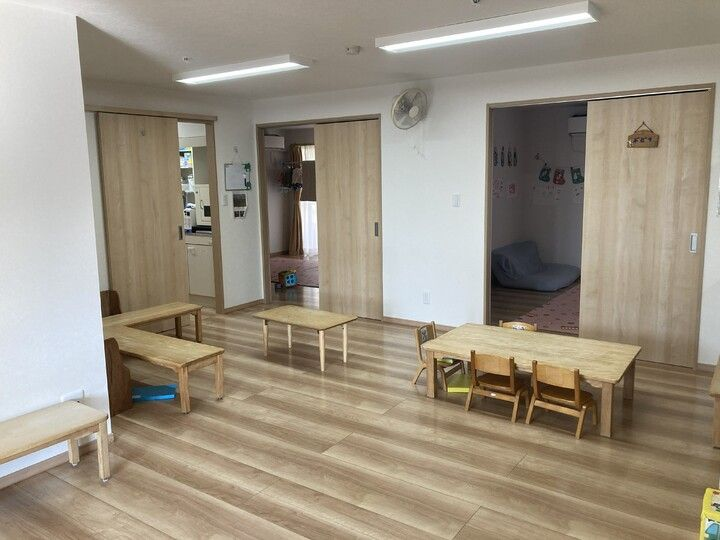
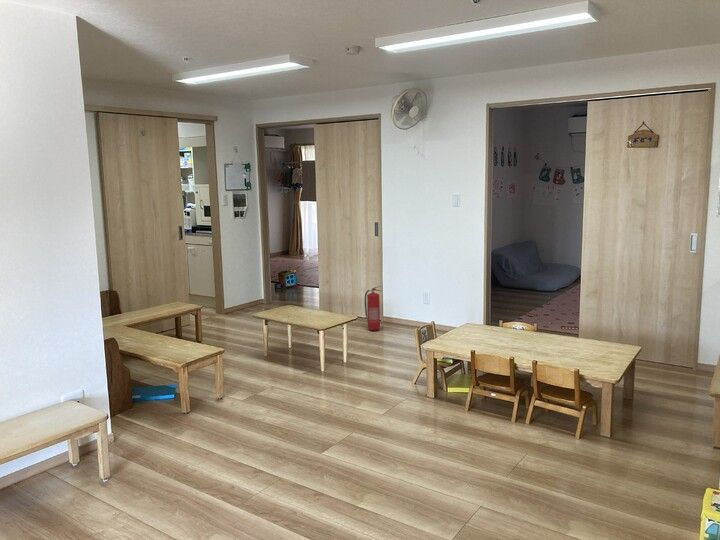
+ fire extinguisher [364,285,382,332]
